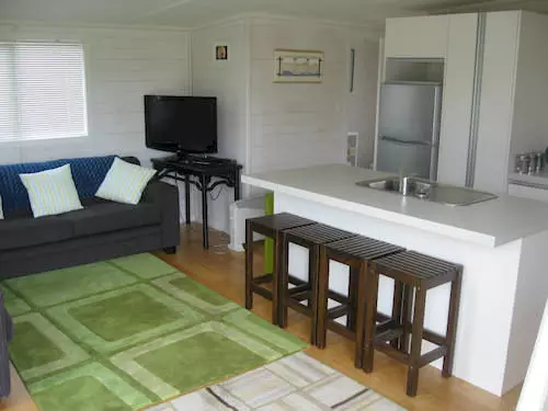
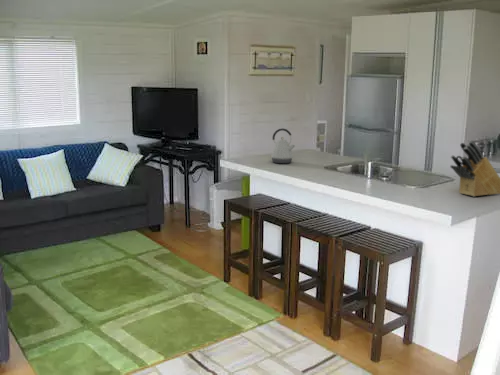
+ kettle [270,128,296,164]
+ knife block [450,140,500,198]
